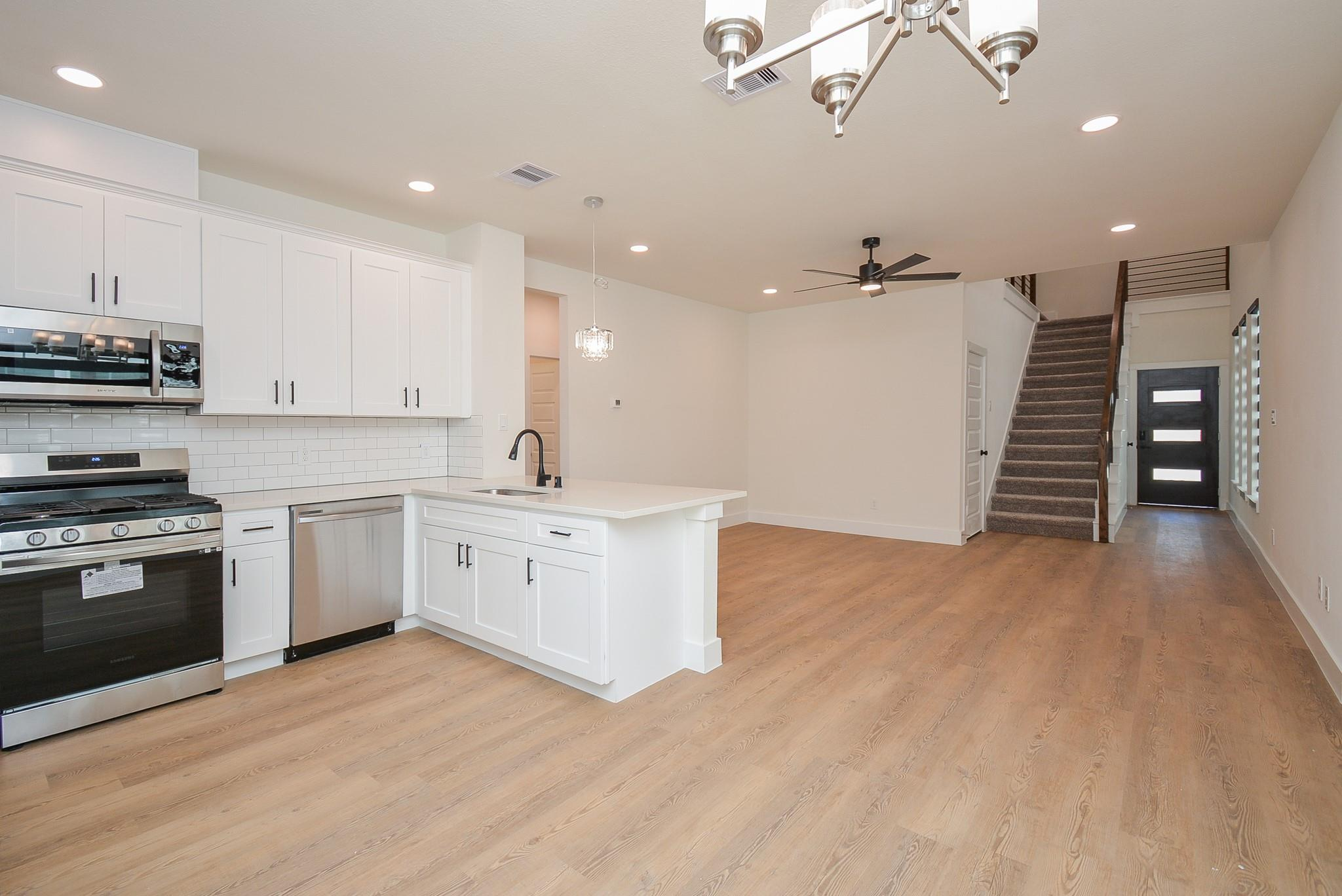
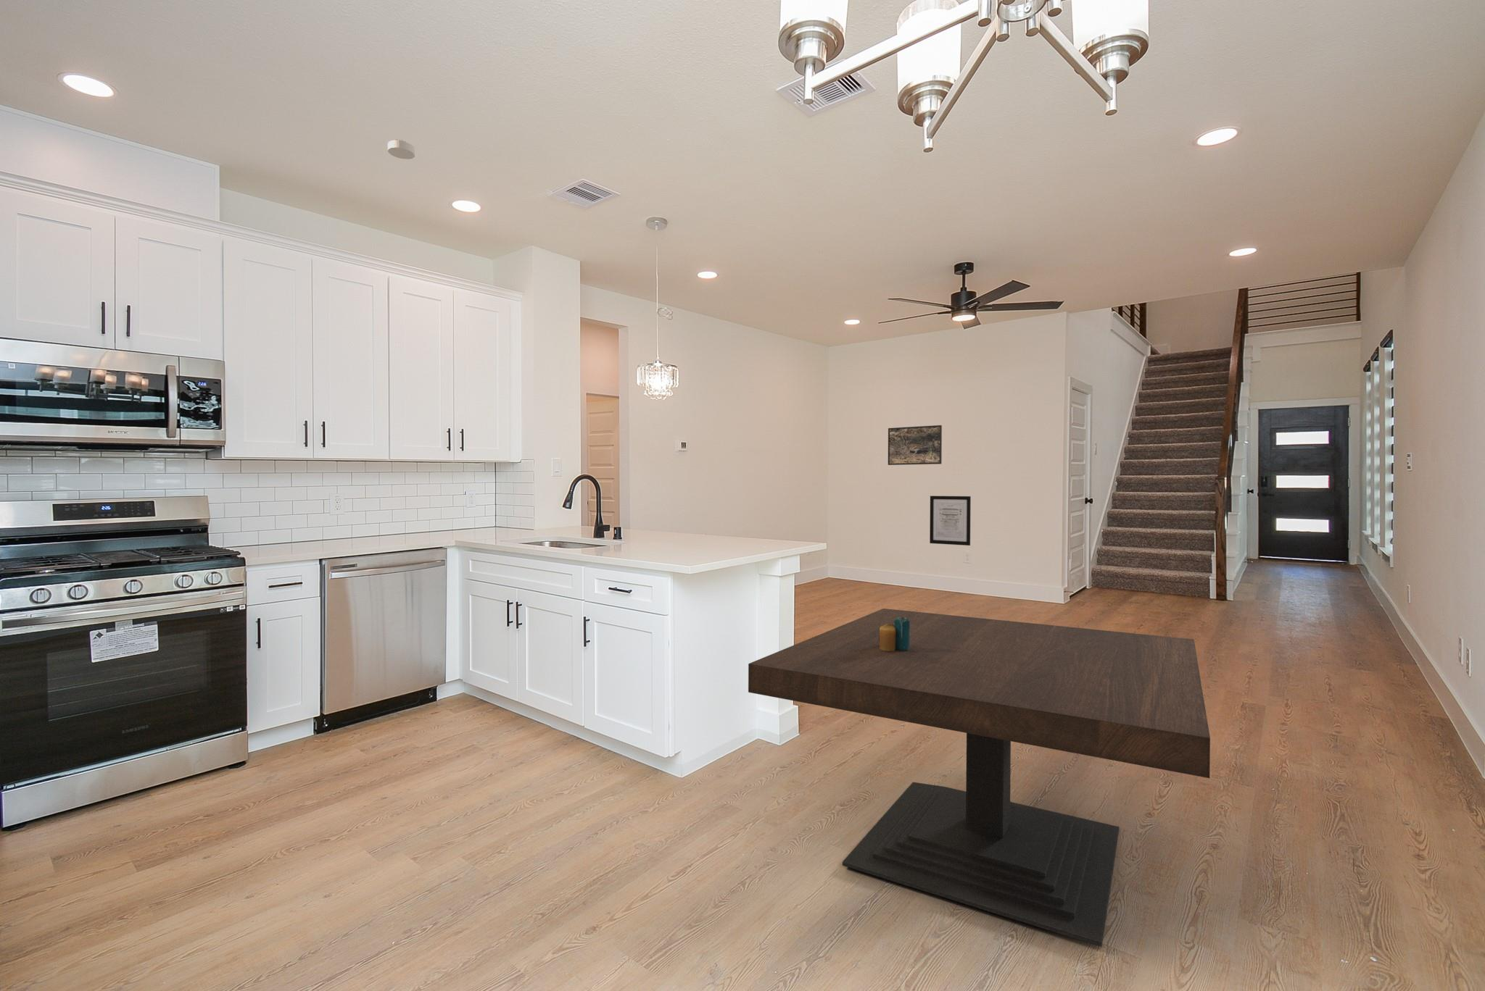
+ smoke detector [387,138,415,160]
+ candle [879,616,910,651]
+ coffee table [748,608,1211,948]
+ wall art [928,496,972,546]
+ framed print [887,425,943,466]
